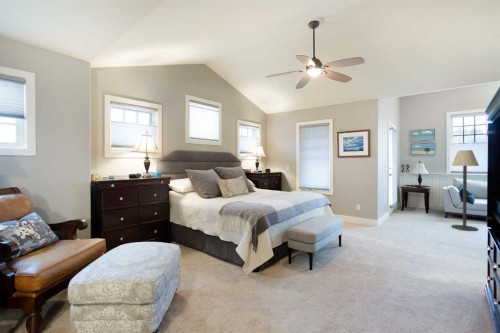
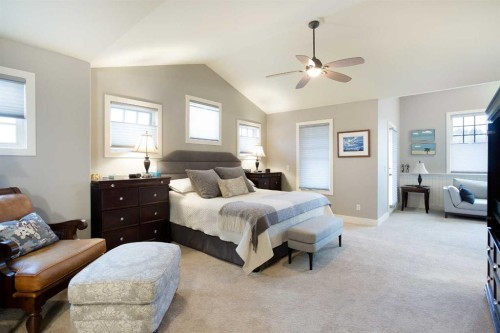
- floor lamp [451,149,480,232]
